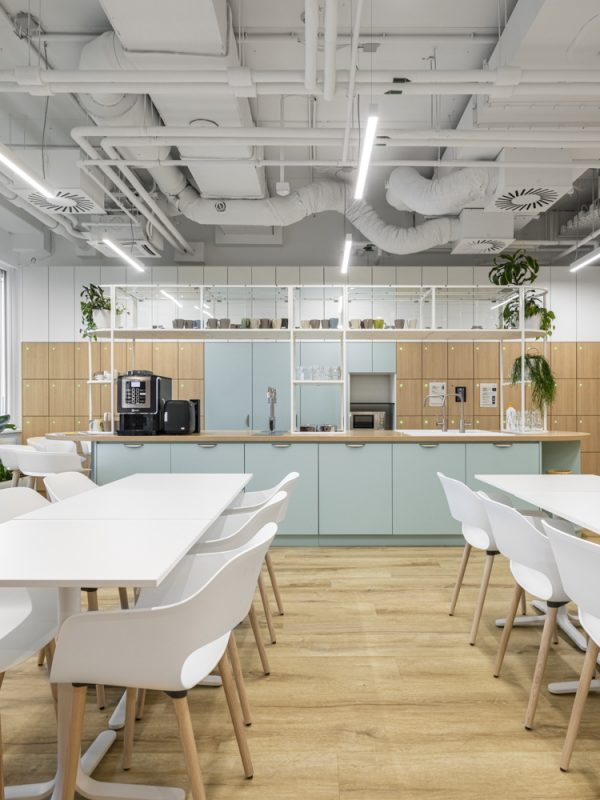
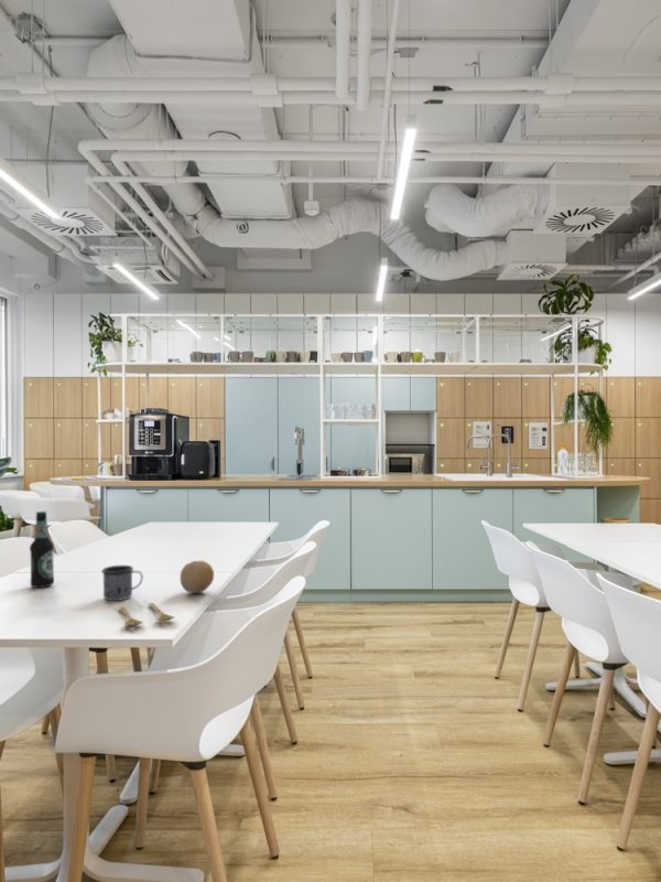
+ spoon [118,602,176,627]
+ bottle [29,510,55,589]
+ fruit [180,560,215,594]
+ mug [100,564,144,602]
